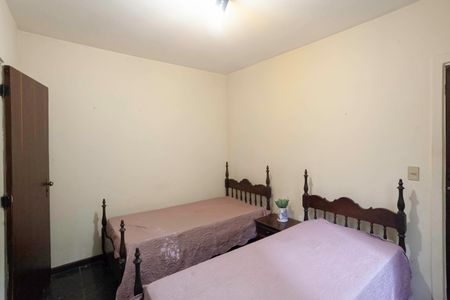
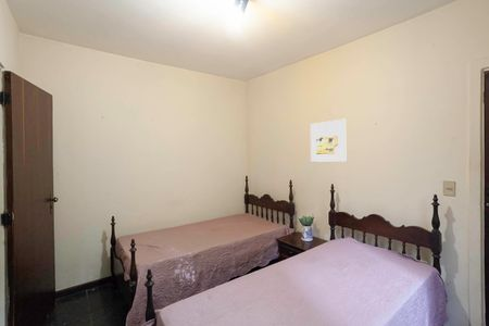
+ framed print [310,118,347,163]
